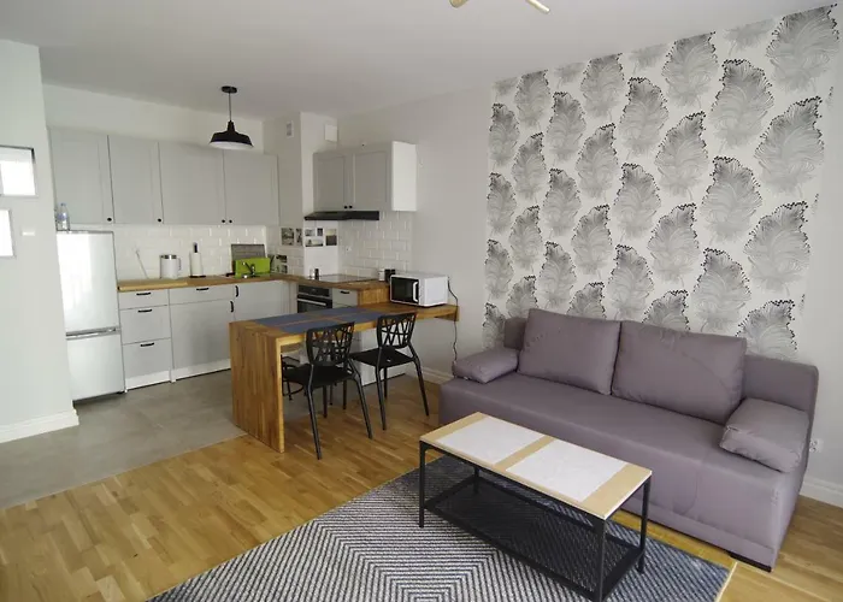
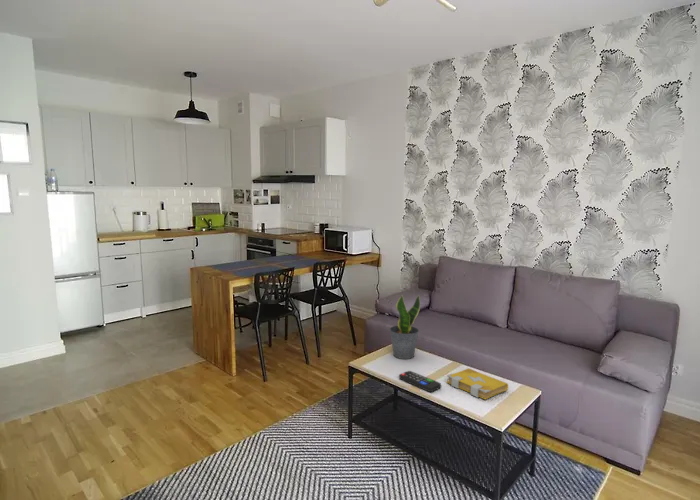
+ remote control [398,370,442,393]
+ potted plant [389,294,421,360]
+ spell book [446,367,509,401]
